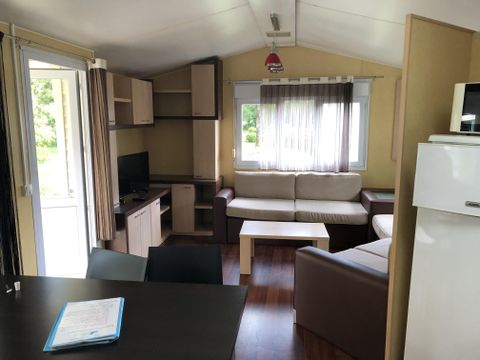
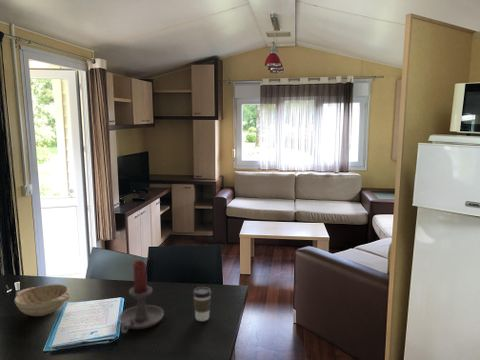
+ decorative bowl [13,283,71,317]
+ coffee cup [192,286,212,322]
+ candle holder [118,260,165,334]
